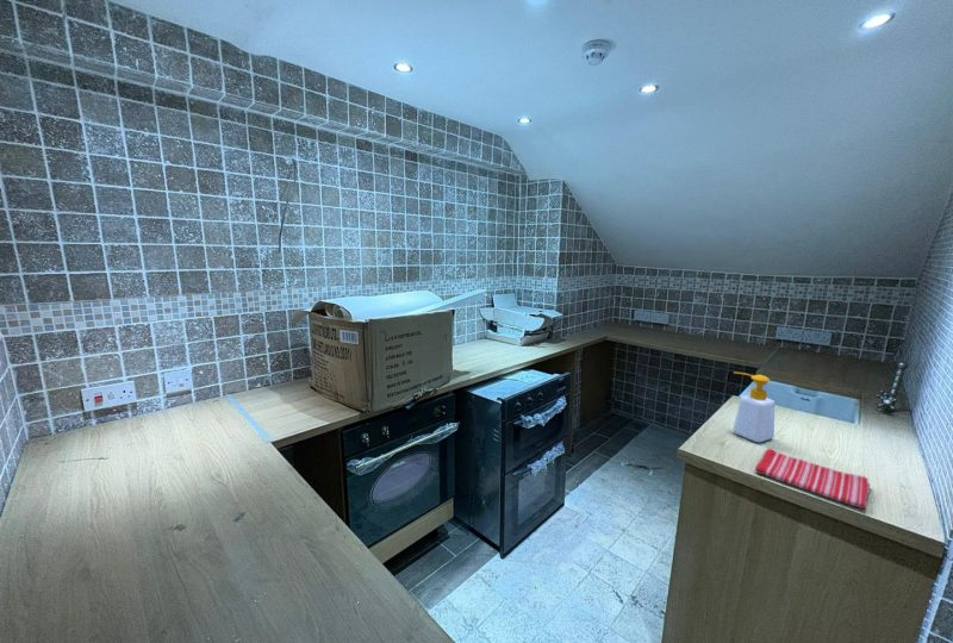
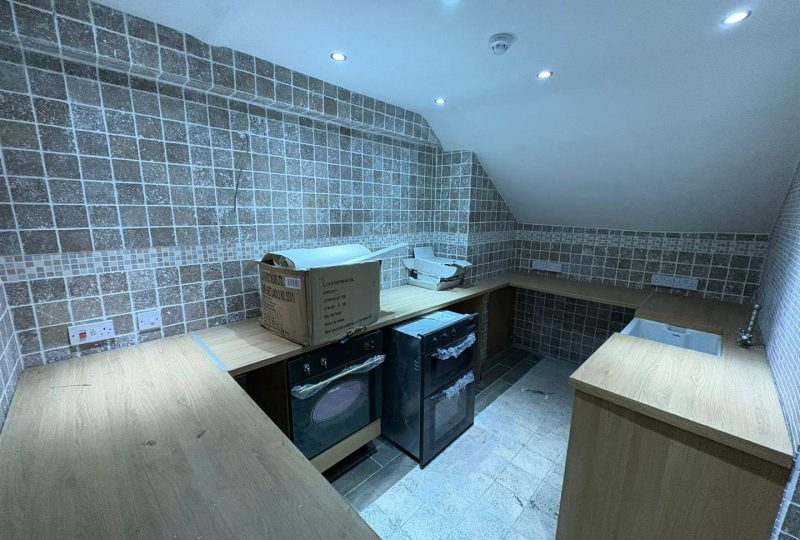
- dish towel [754,448,871,510]
- soap bottle [731,372,776,443]
